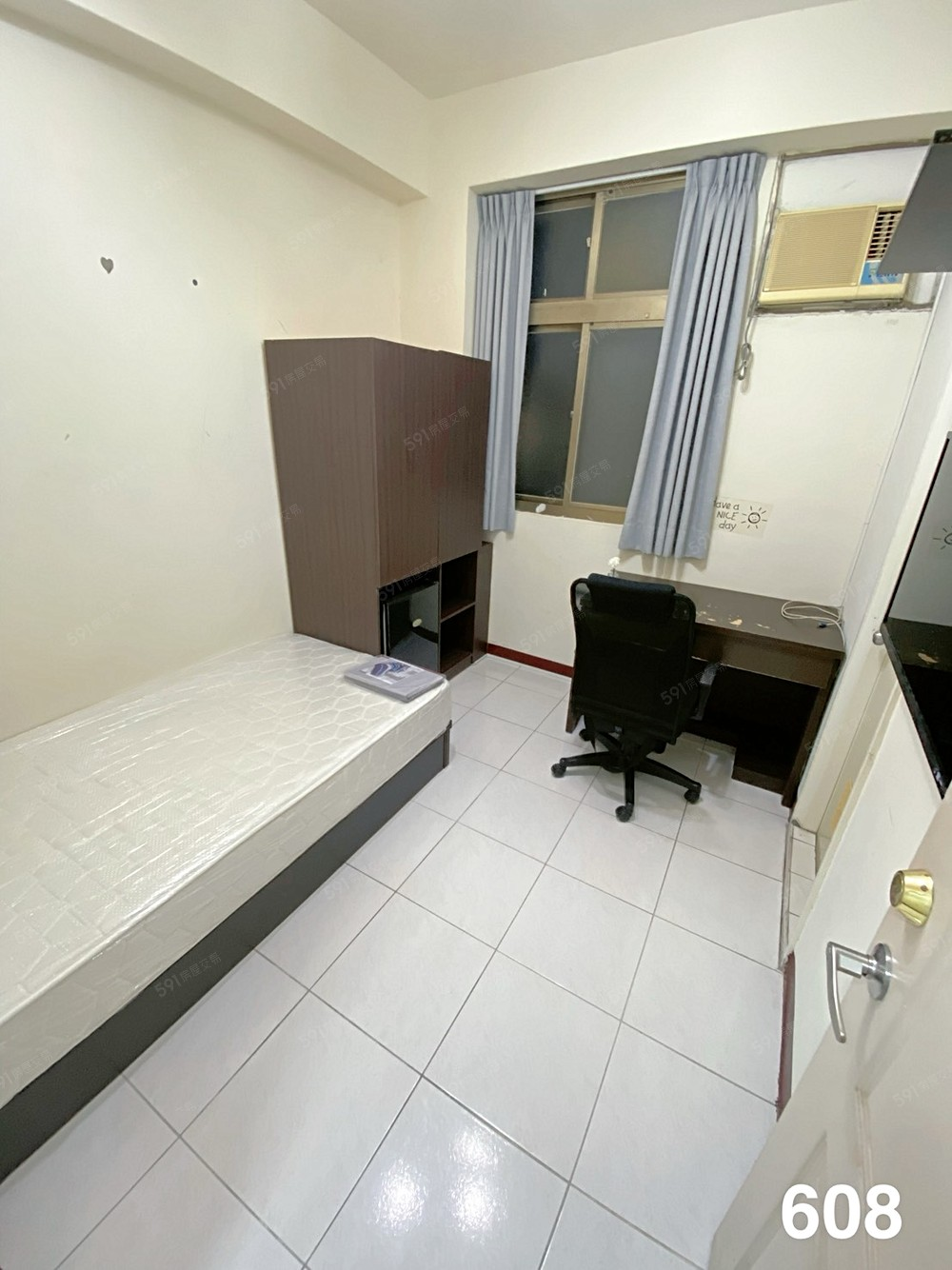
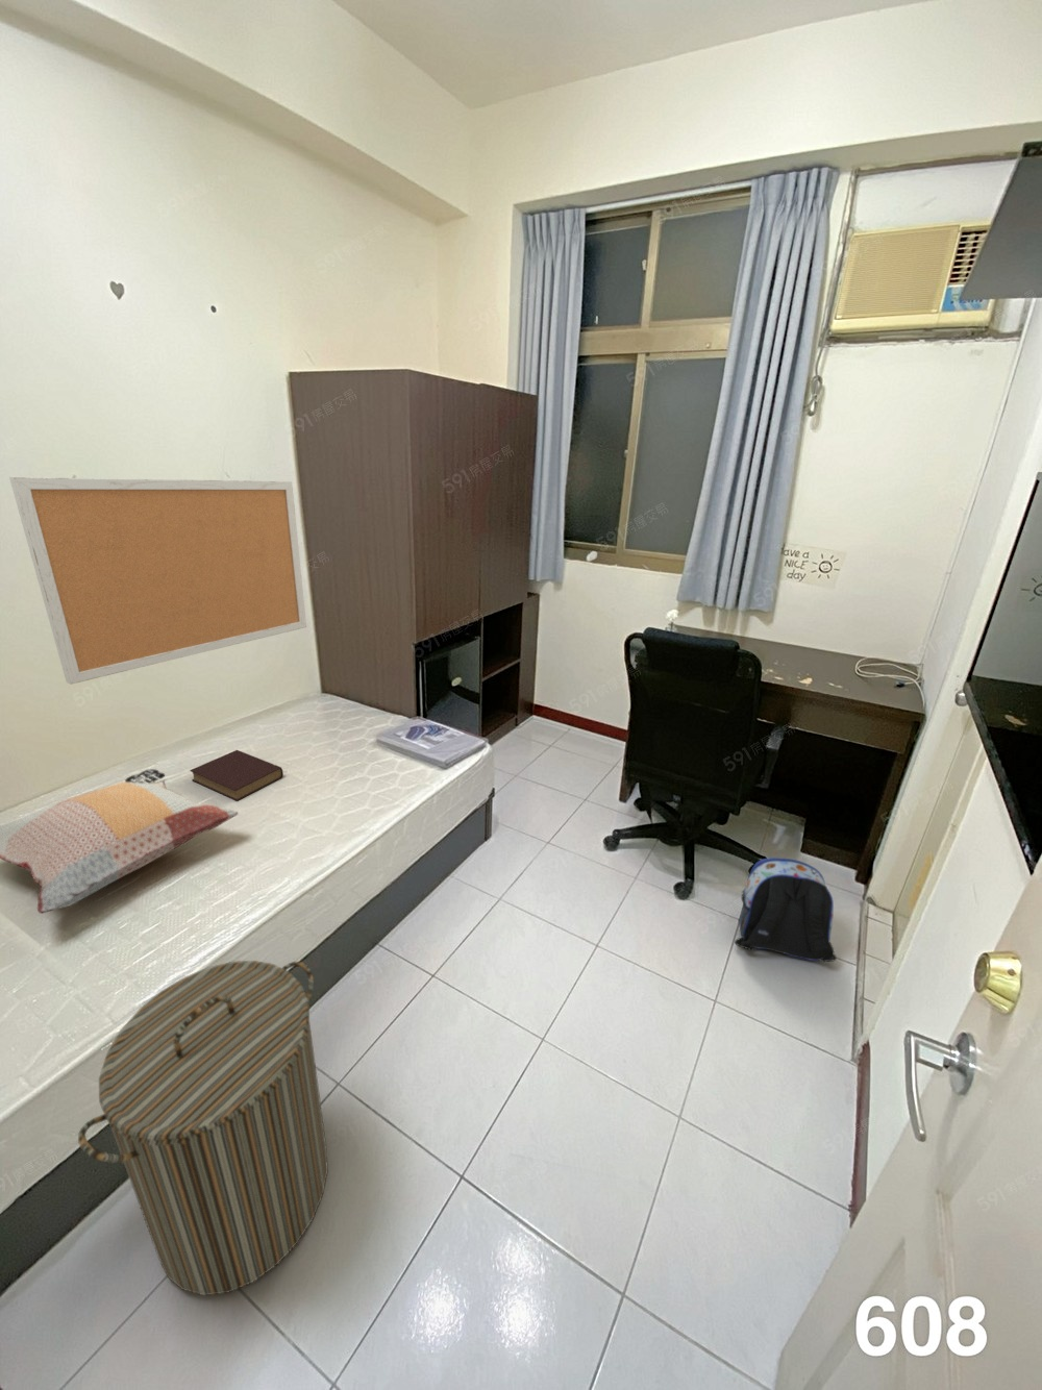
+ decorative pillow [0,768,240,915]
+ book [188,750,285,802]
+ bulletin board [9,476,308,685]
+ backpack [733,857,837,963]
+ laundry hamper [77,960,329,1296]
